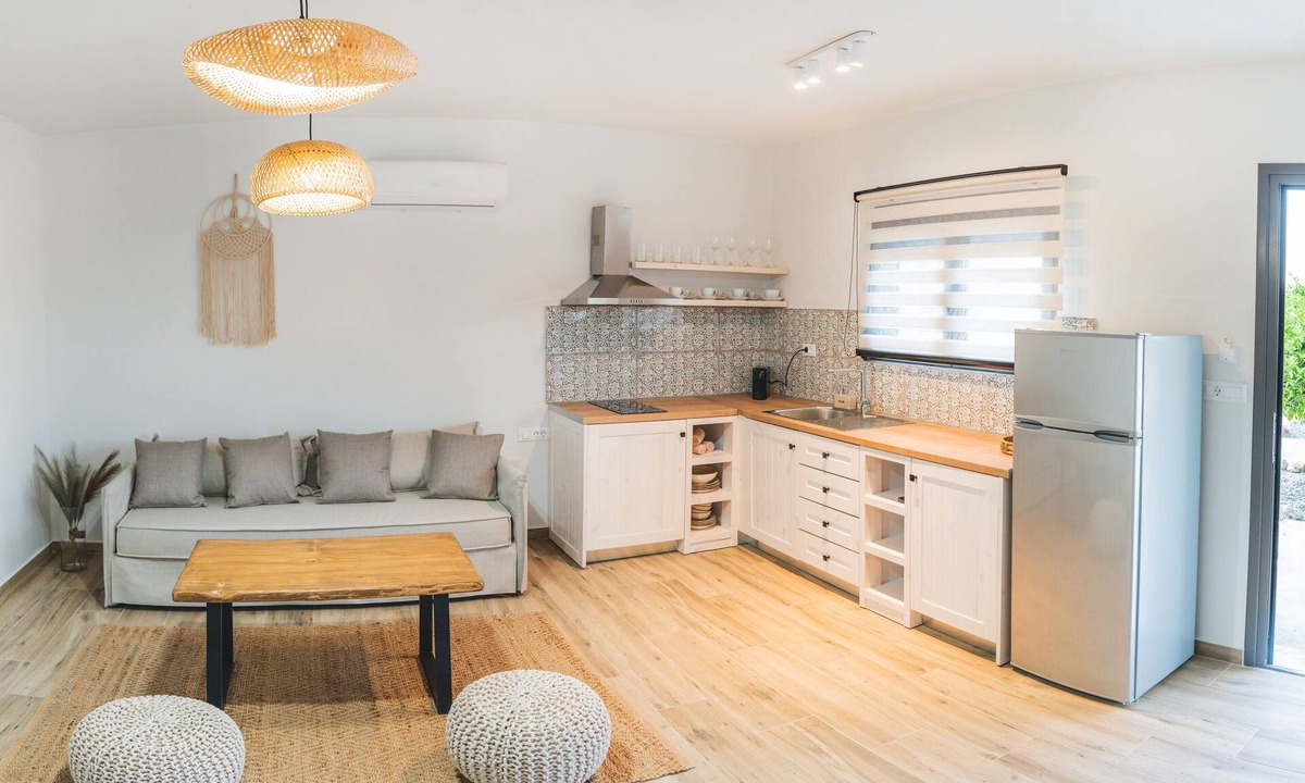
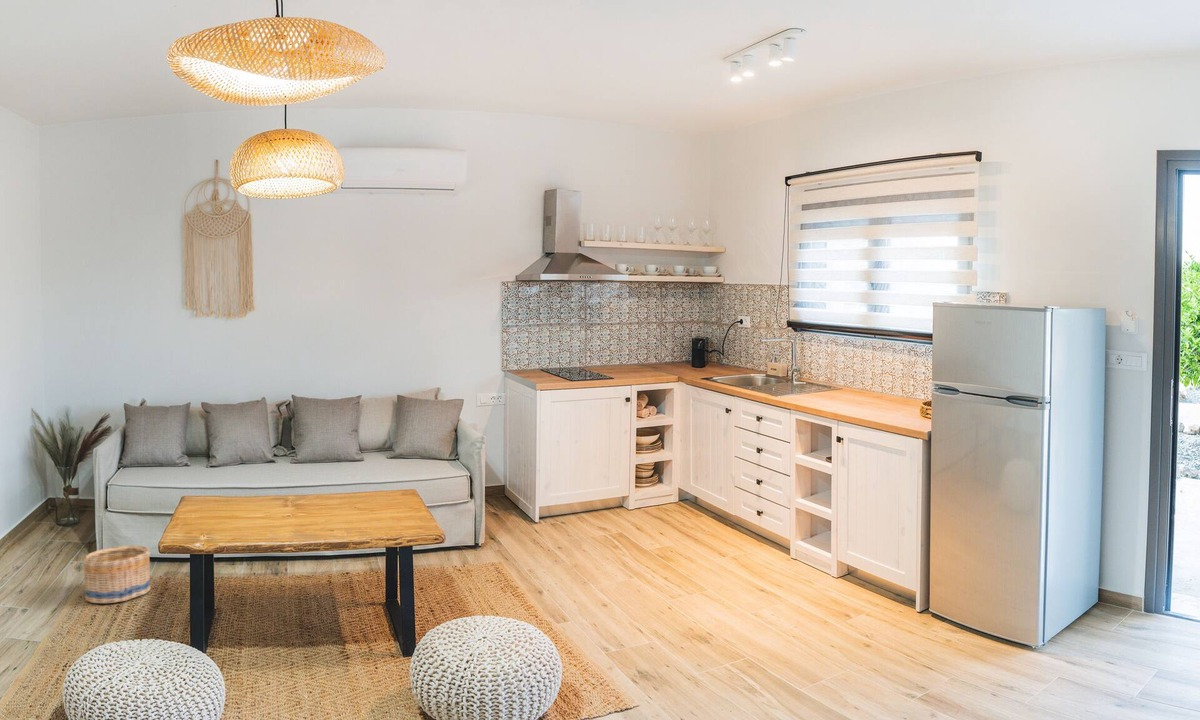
+ basket [82,544,151,605]
